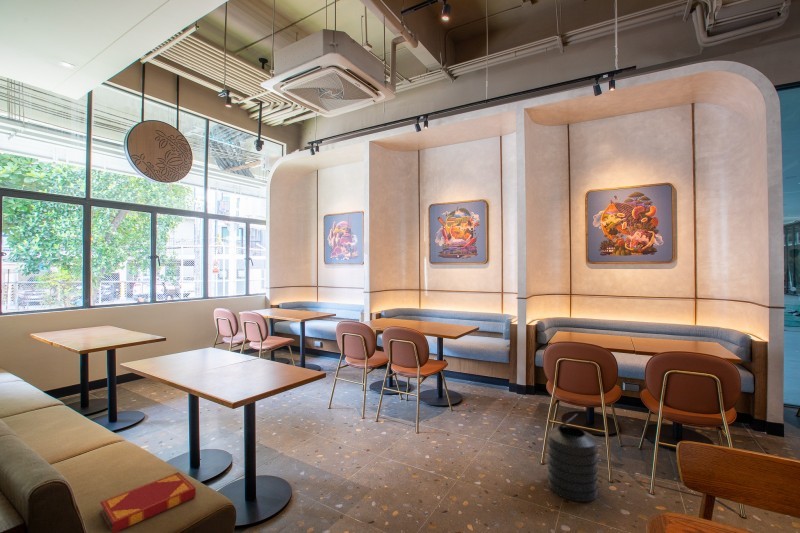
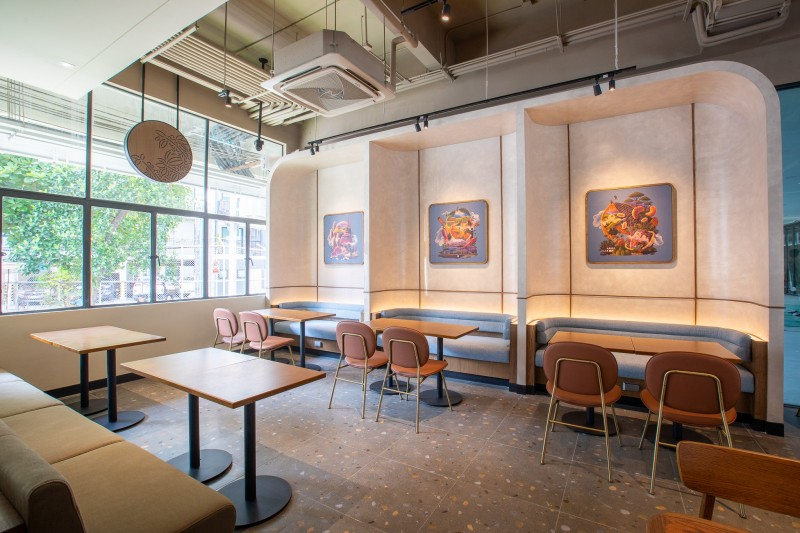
- trash can [547,413,599,503]
- hardback book [99,471,197,533]
